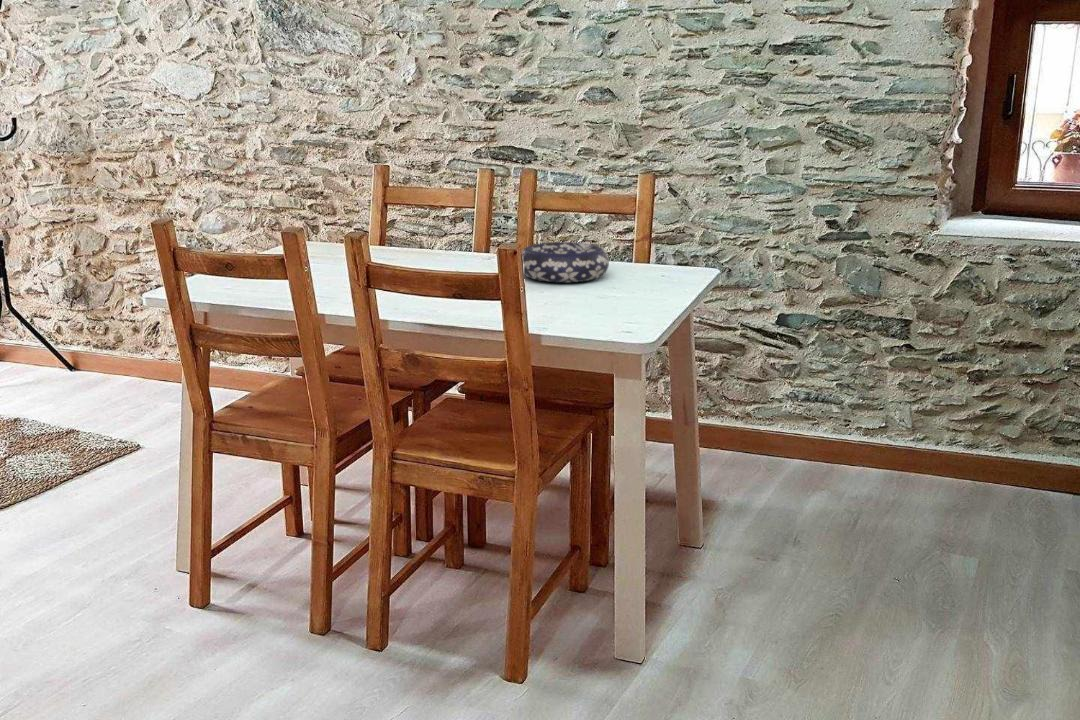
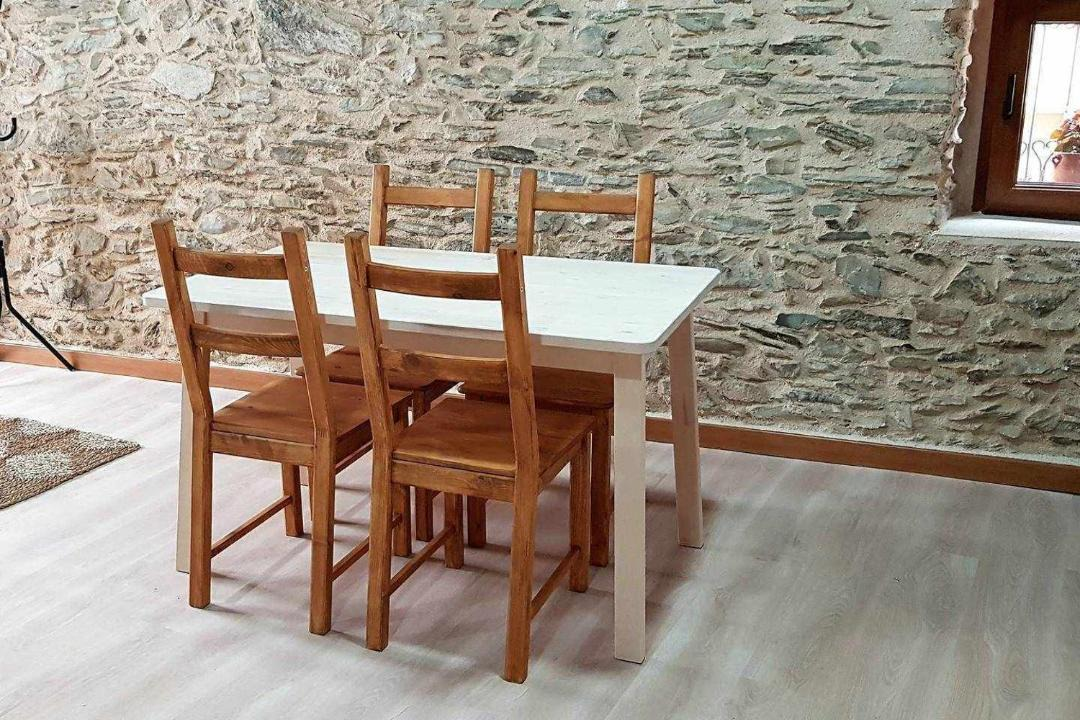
- decorative bowl [521,241,610,283]
